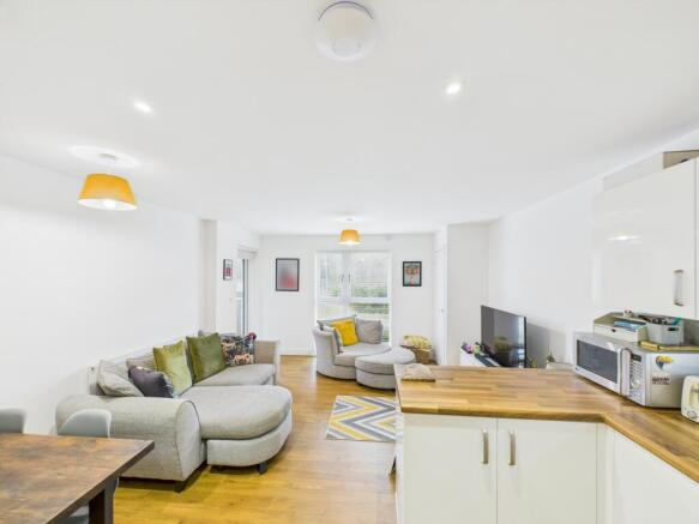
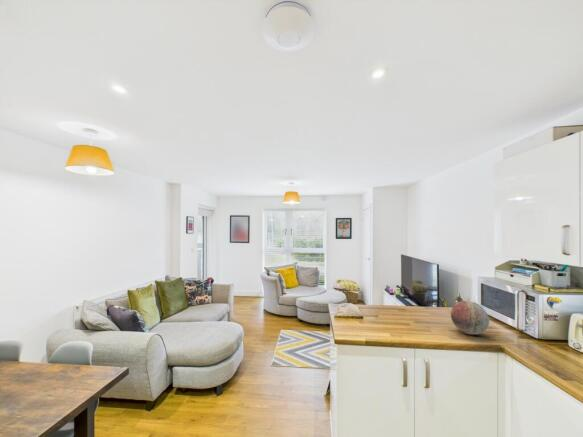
+ decorative orb [450,300,490,336]
